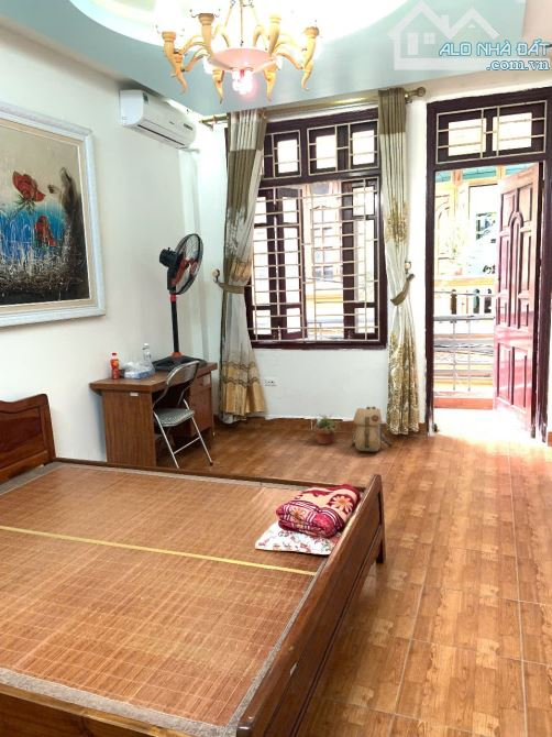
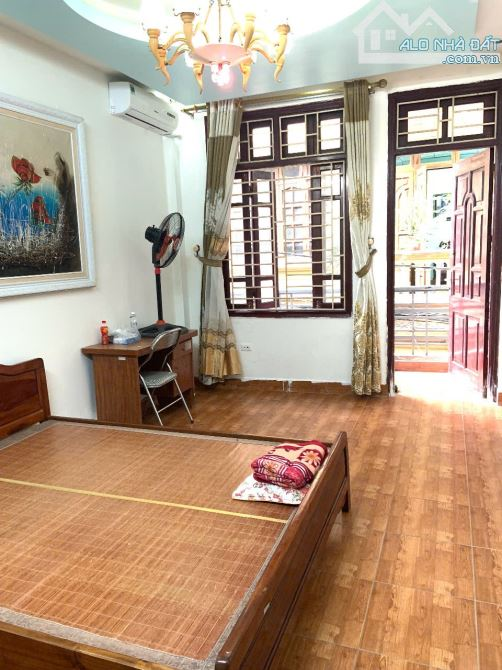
- backpack [351,406,393,452]
- potted plant [309,413,343,446]
